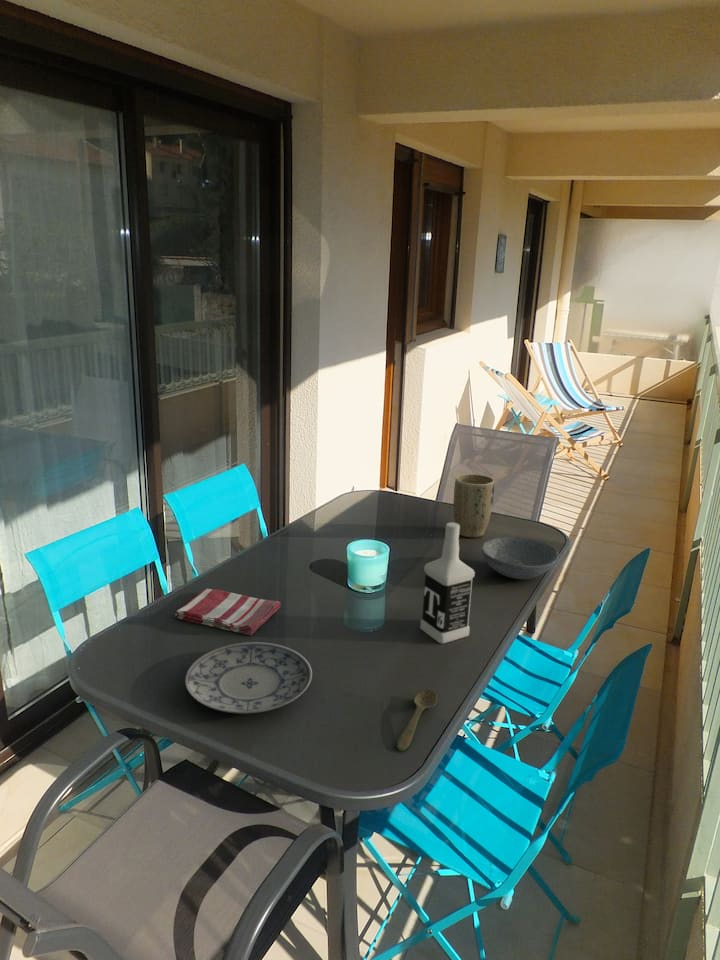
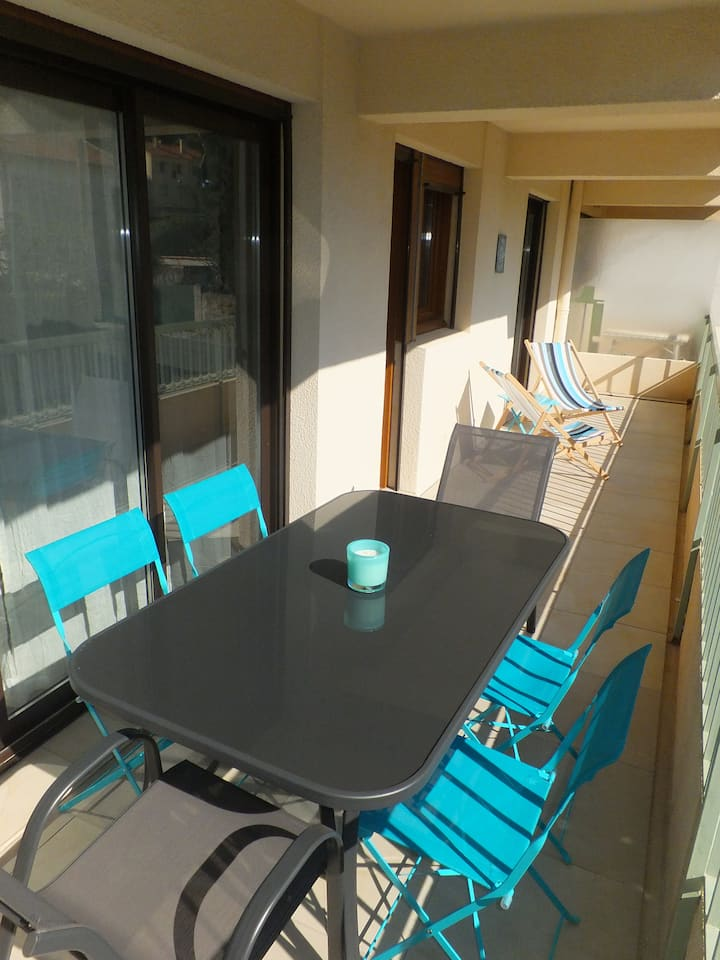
- spoon [396,688,438,752]
- bowl [481,536,560,580]
- vodka [419,521,476,644]
- plate [184,641,313,715]
- dish towel [174,588,281,636]
- plant pot [452,473,496,539]
